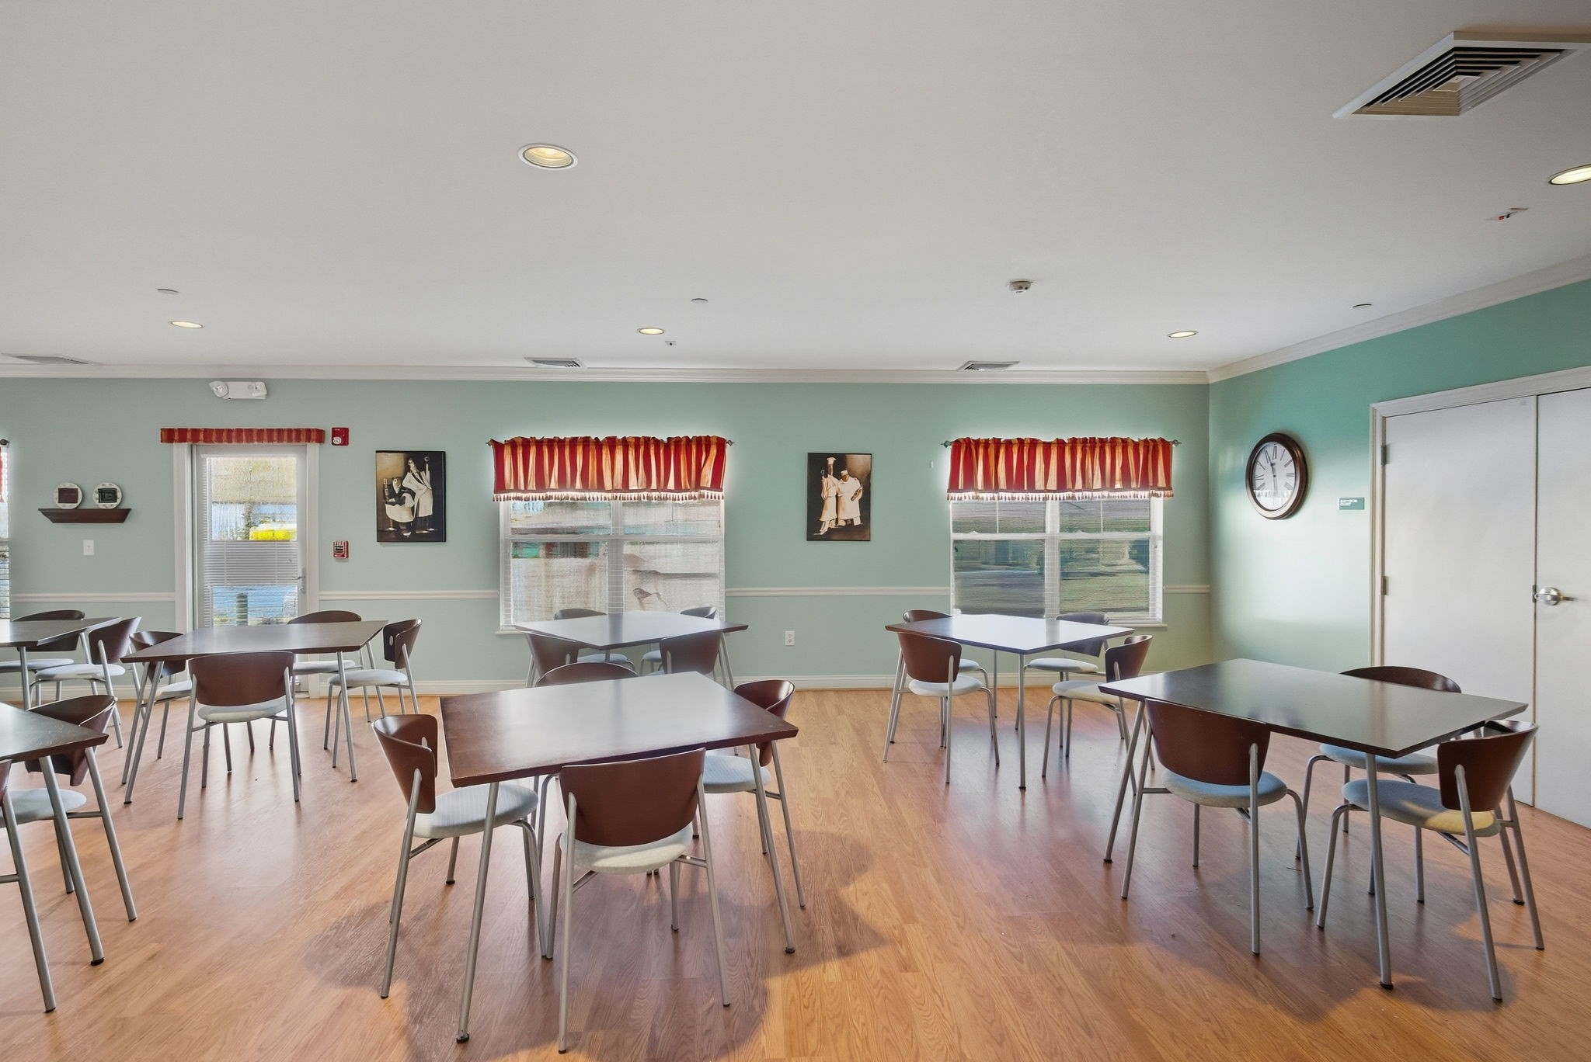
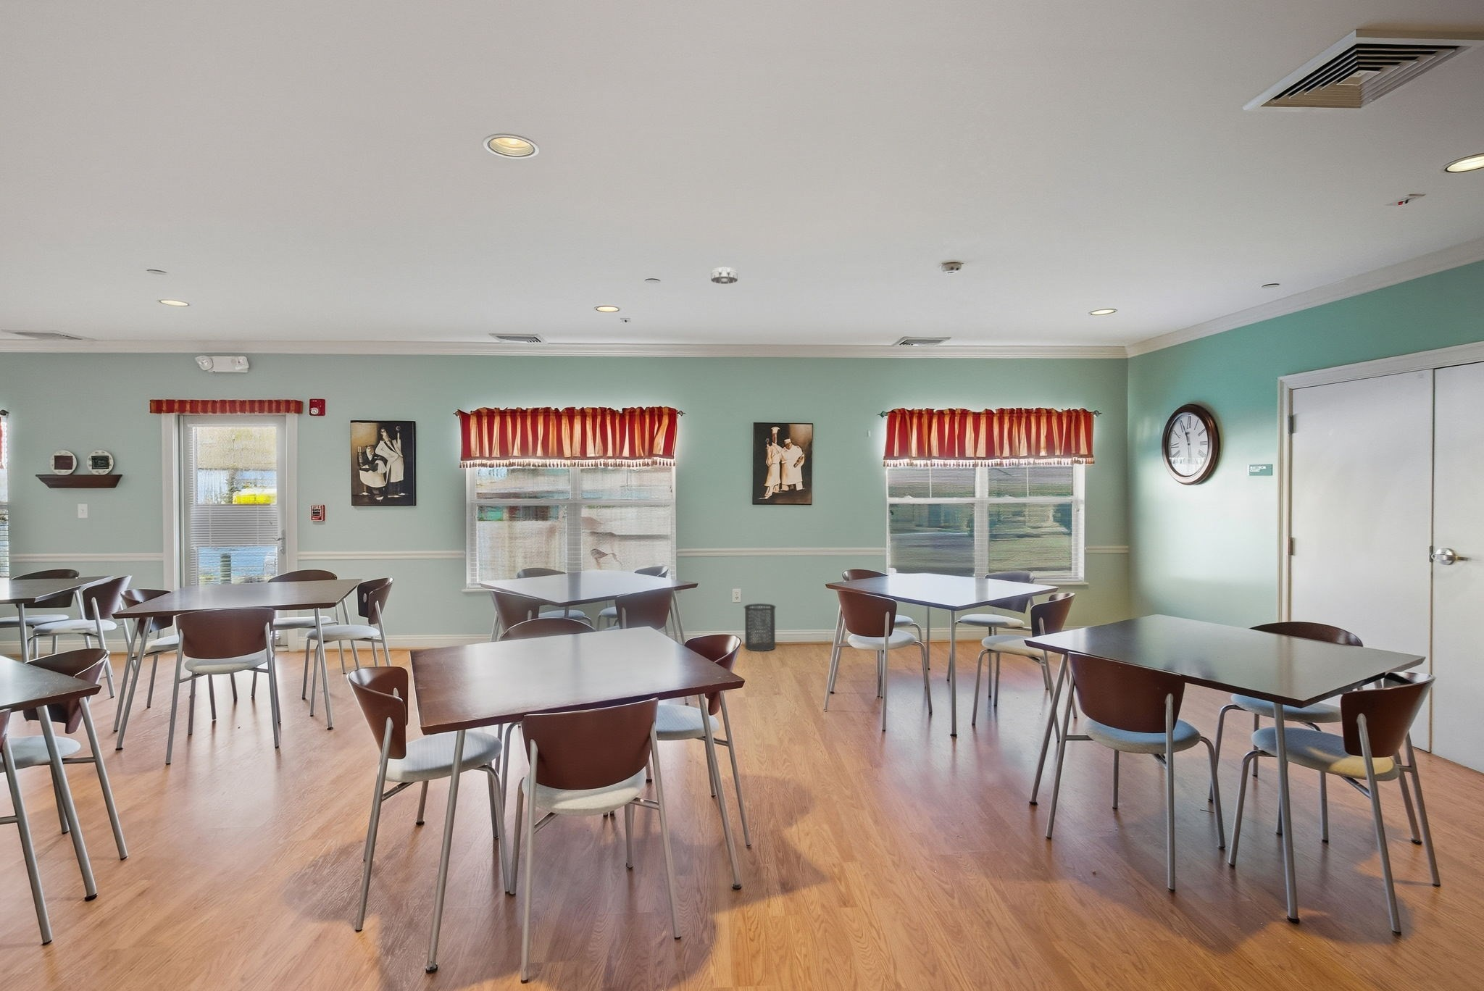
+ trash can [743,603,776,651]
+ smoke detector [710,267,739,284]
